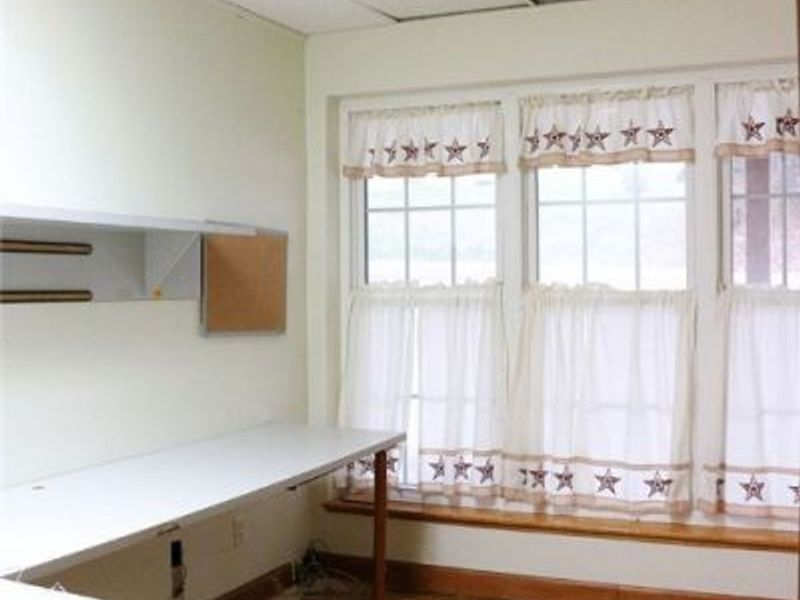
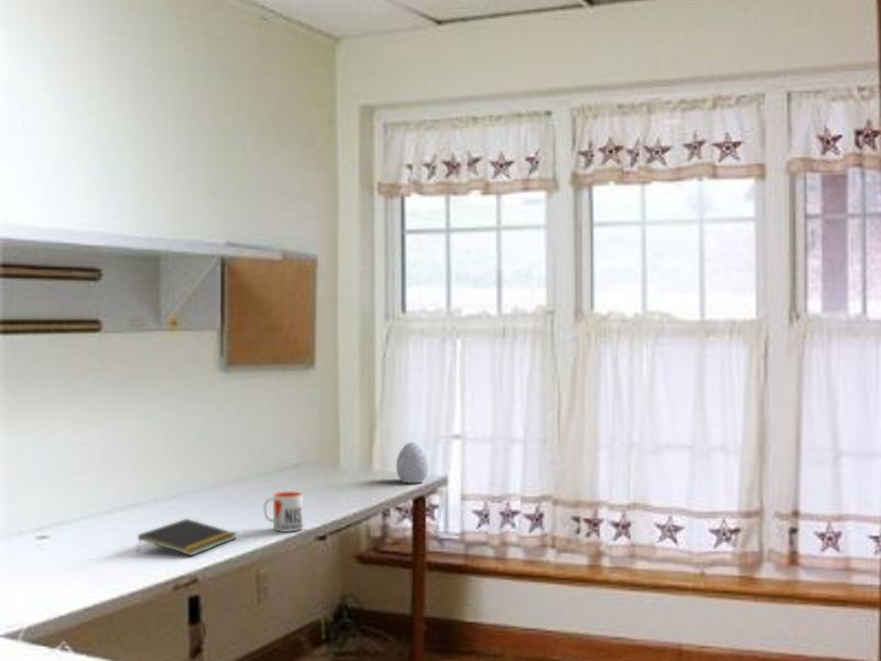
+ notepad [137,518,238,556]
+ mug [262,490,304,533]
+ decorative egg [395,441,429,484]
